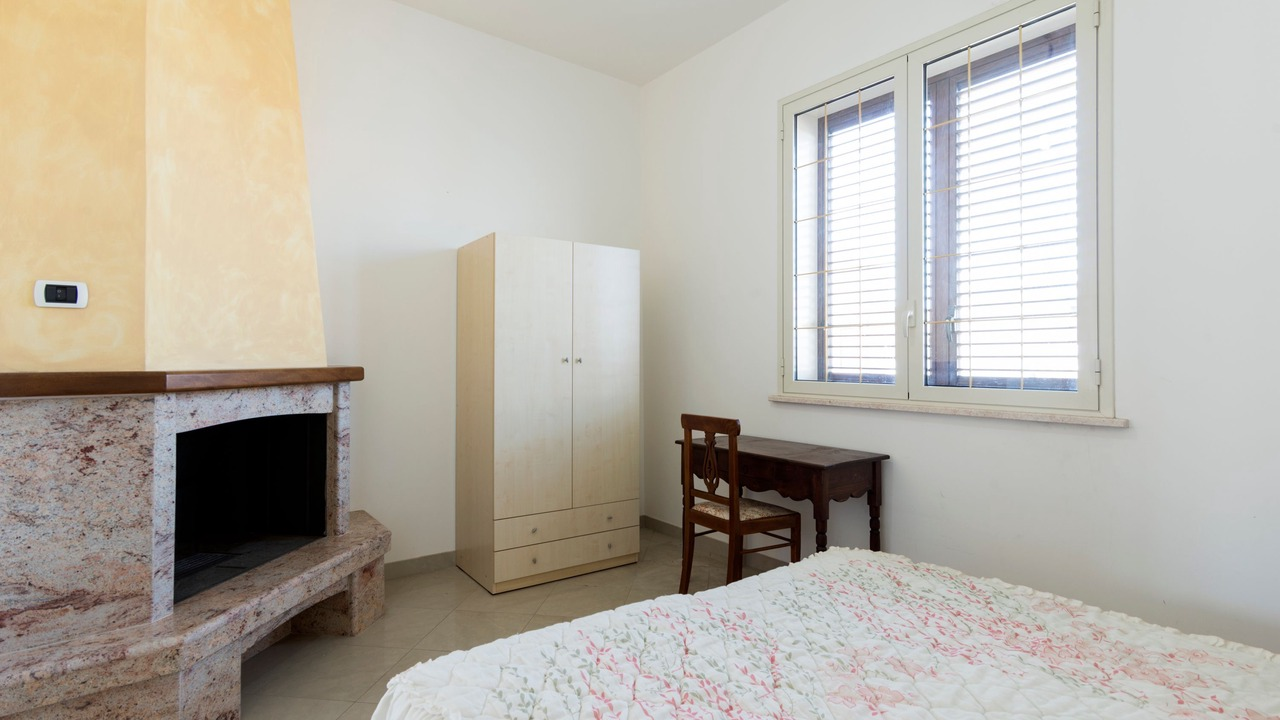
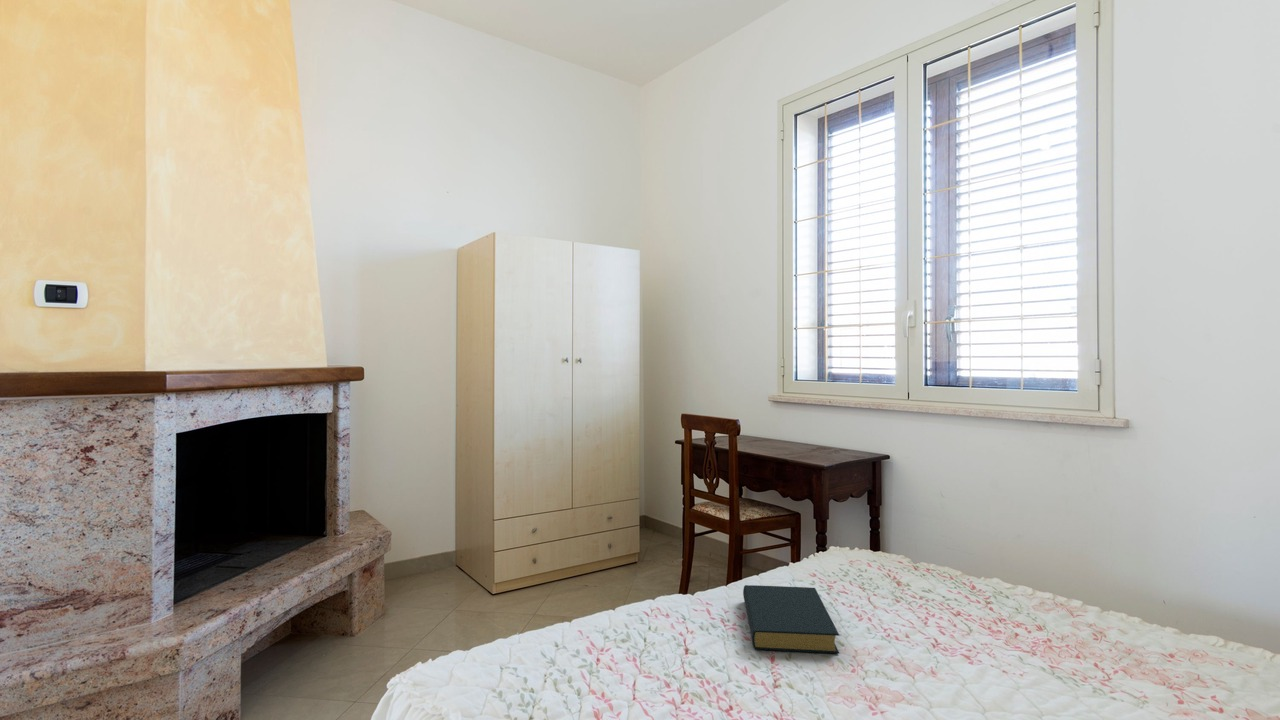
+ hardback book [742,584,840,654]
